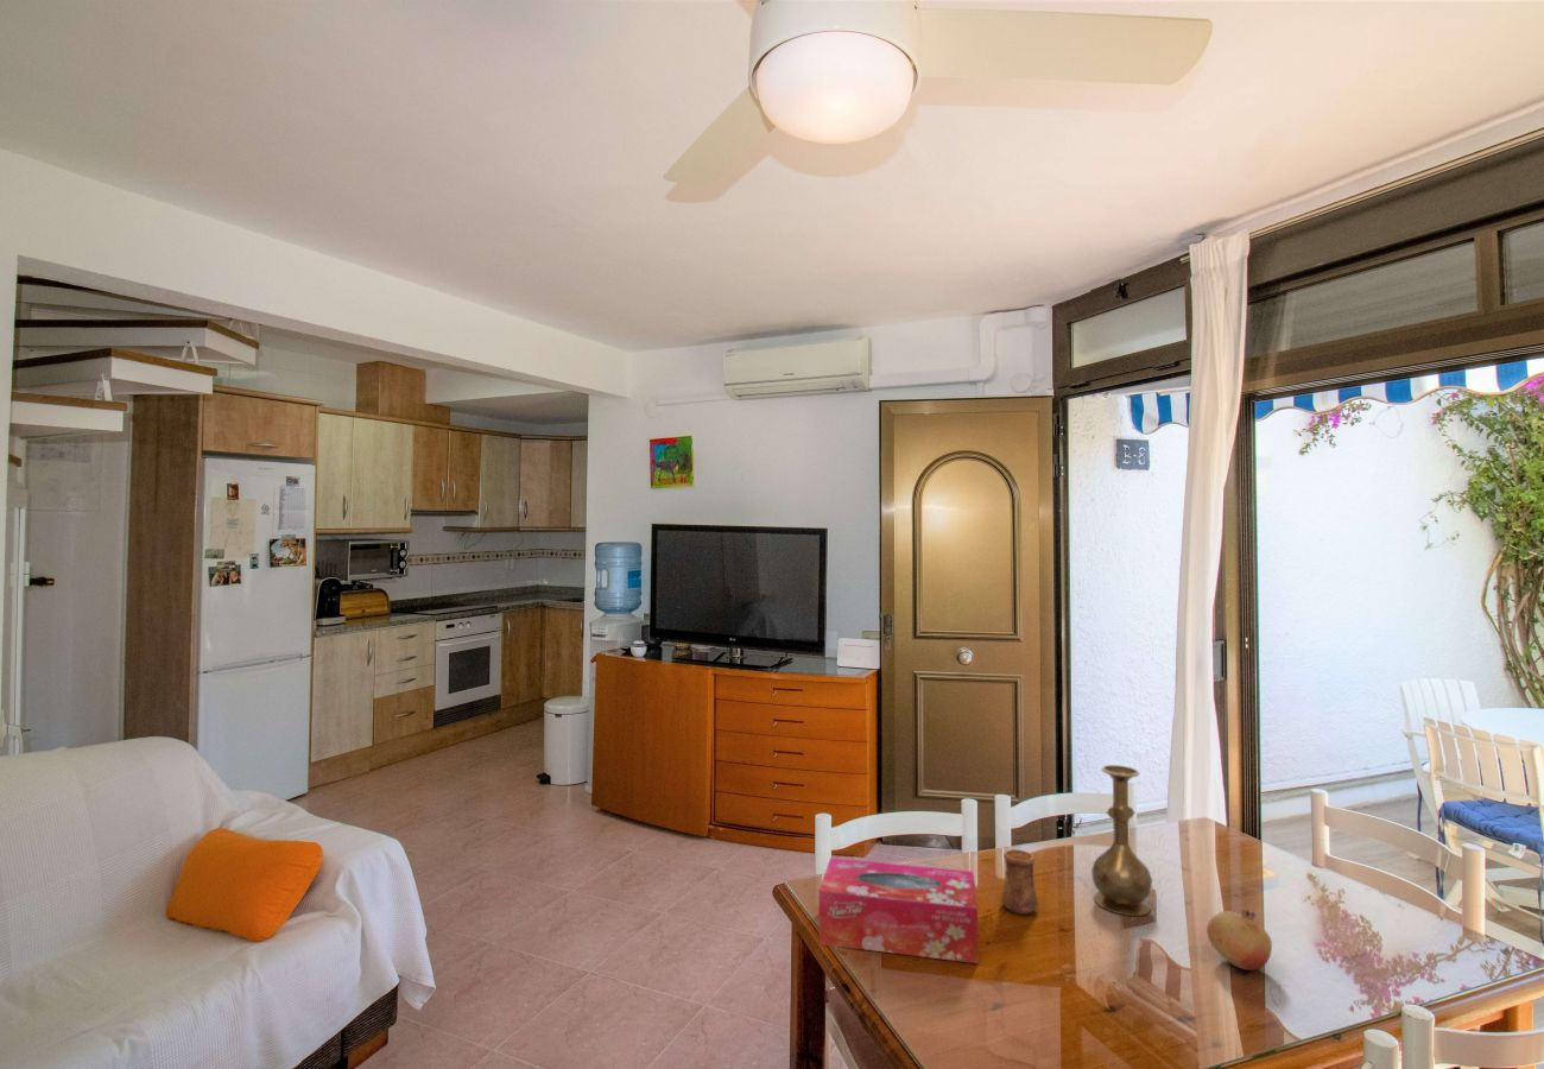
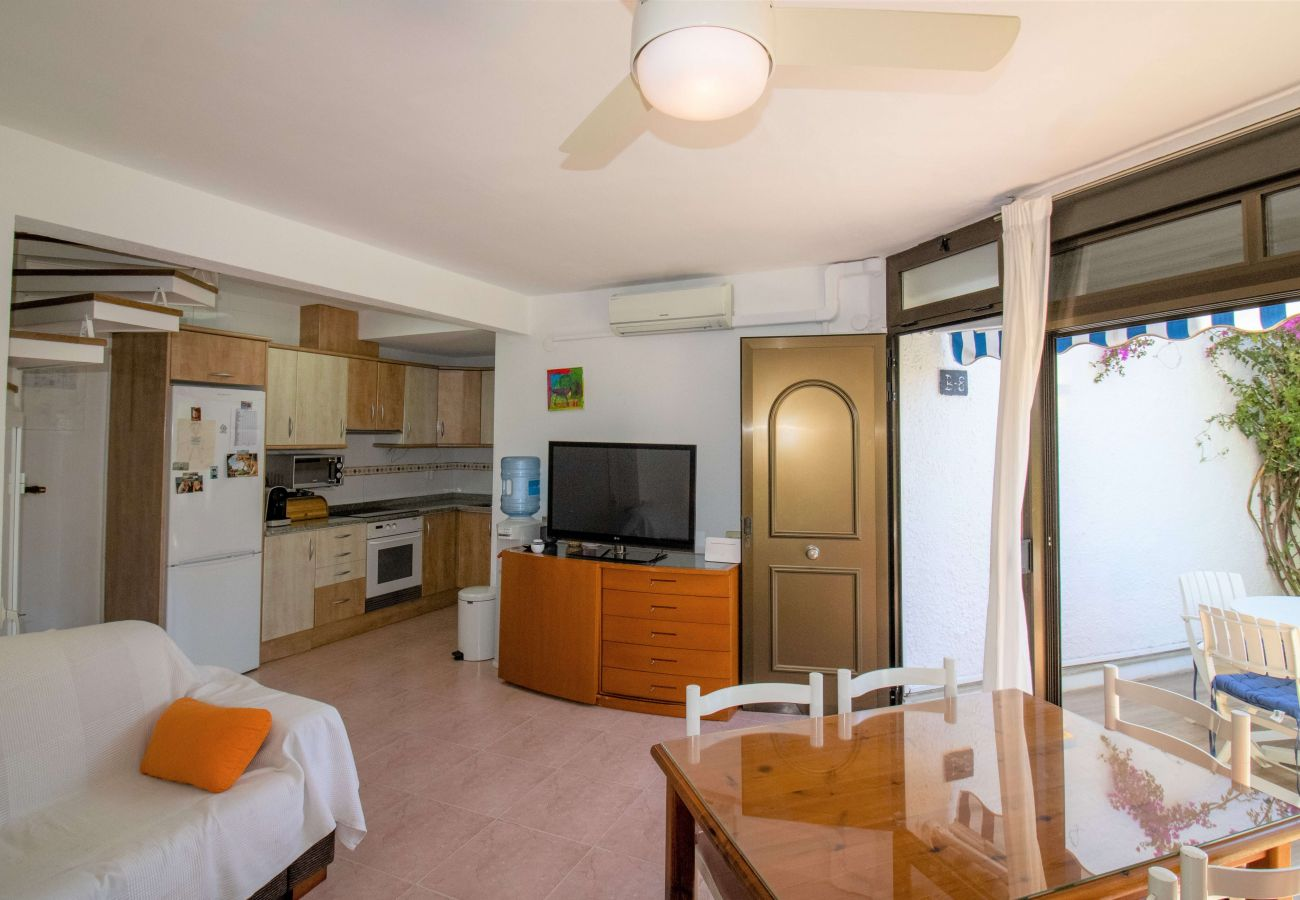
- tissue box [817,856,979,964]
- vase [1090,764,1153,917]
- cup [1000,848,1040,916]
- fruit [1206,907,1273,972]
